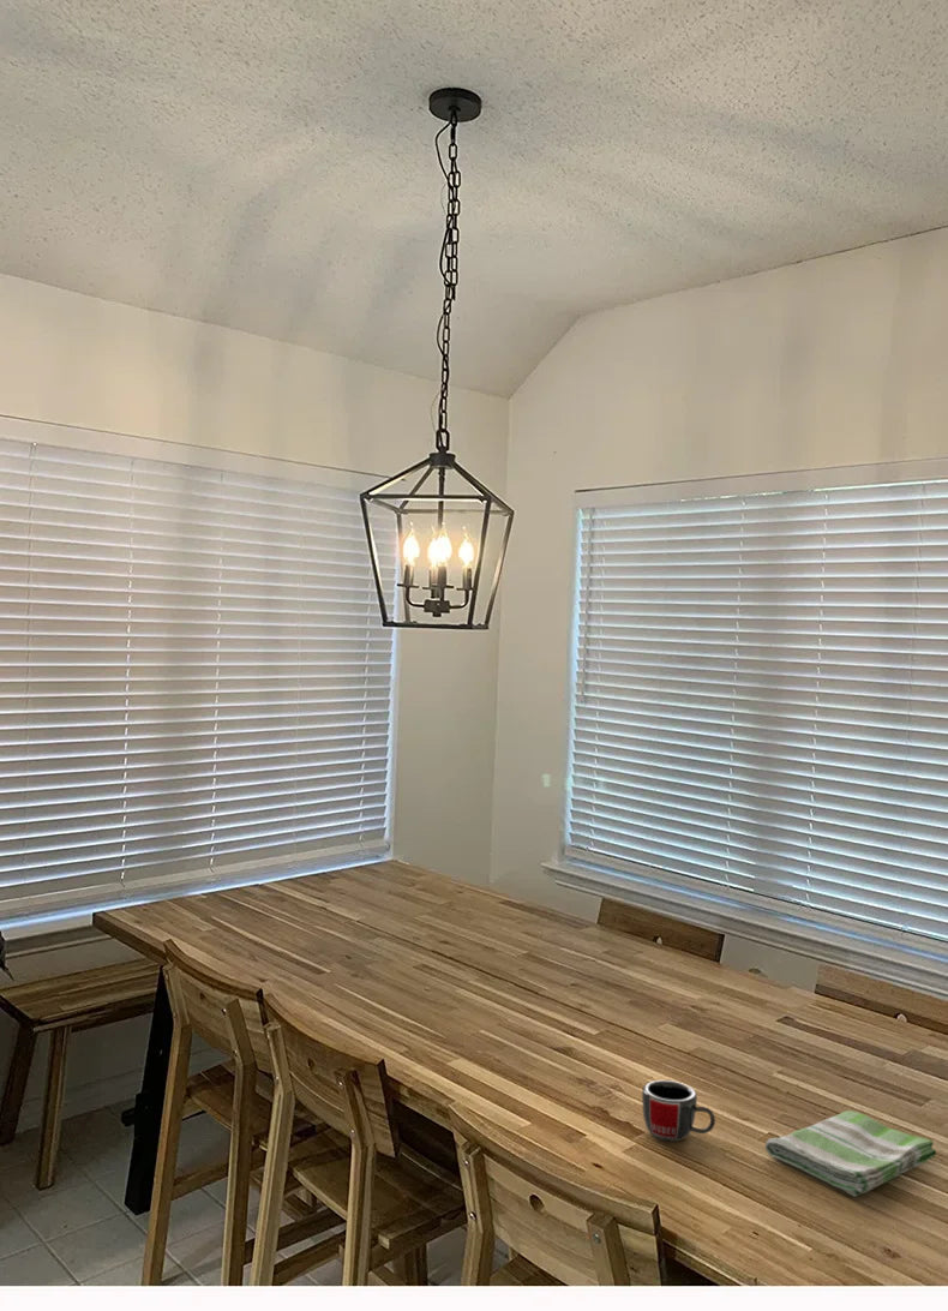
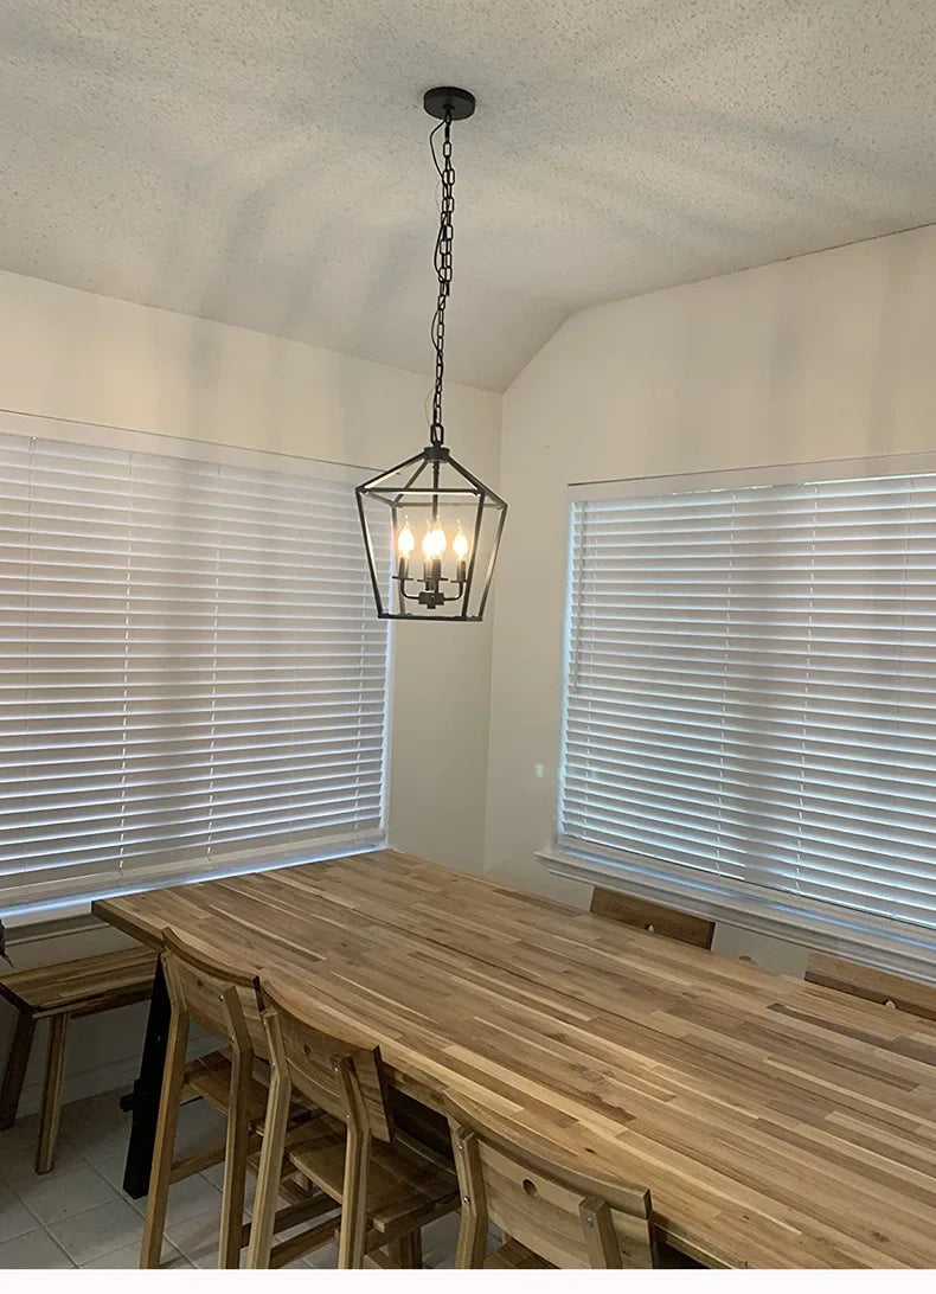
- mug [641,1079,716,1143]
- dish towel [764,1109,937,1198]
